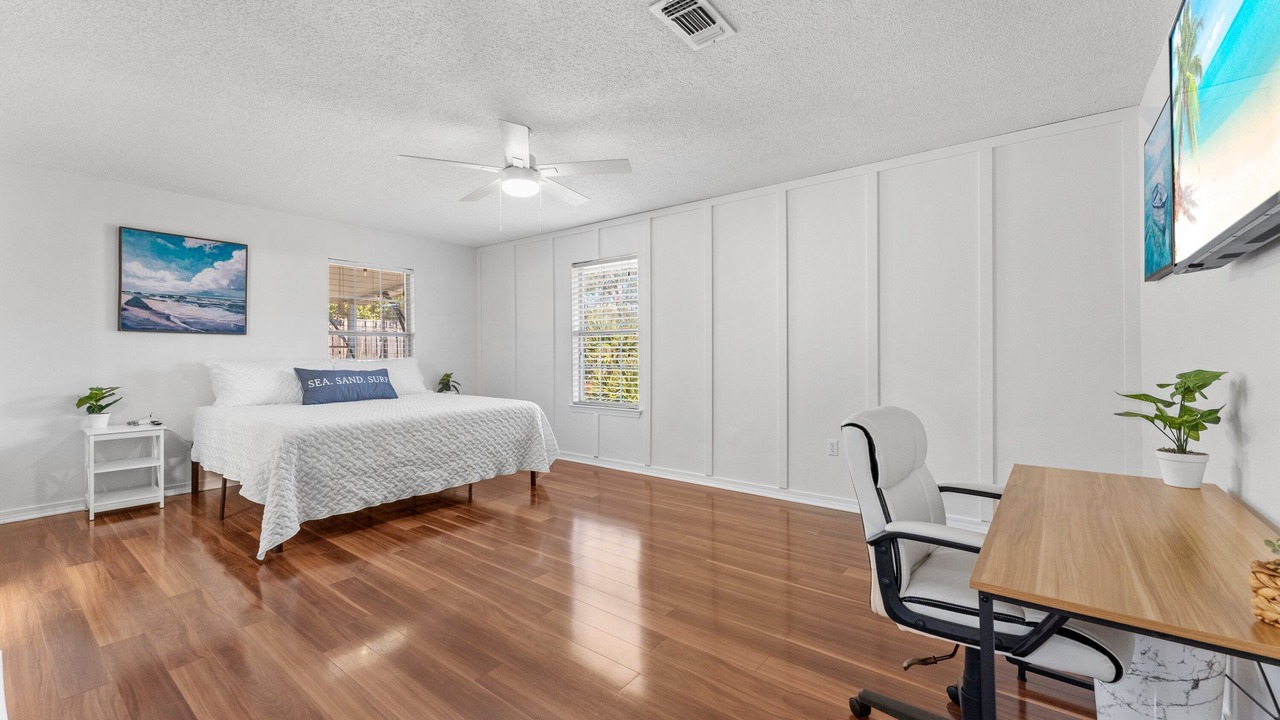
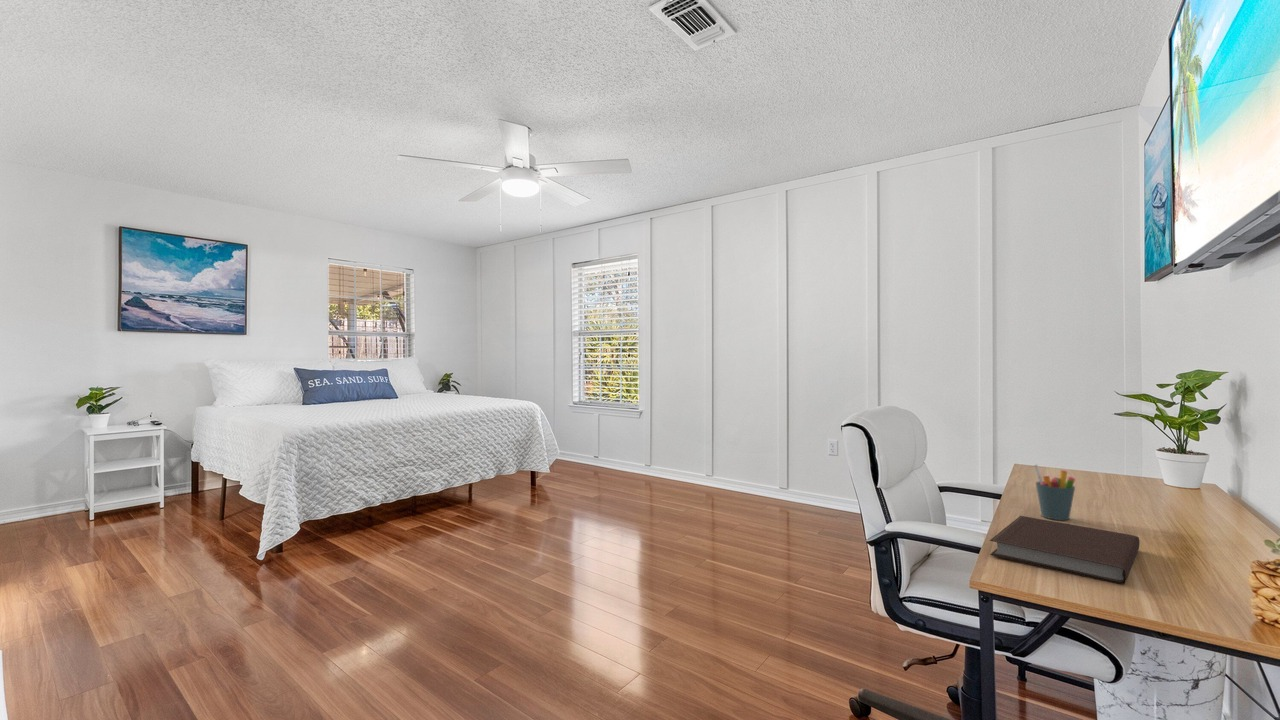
+ pen holder [1033,464,1076,521]
+ notebook [989,515,1140,585]
